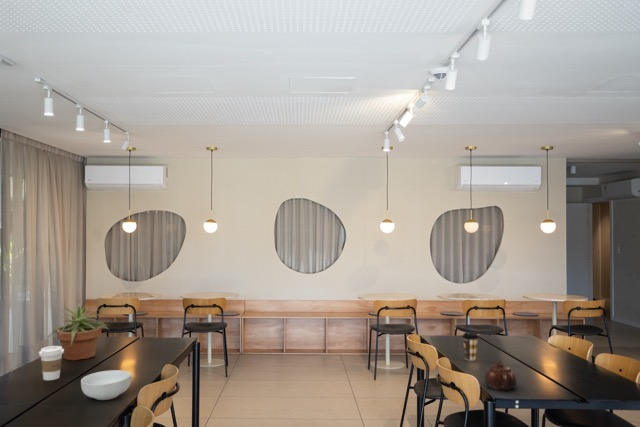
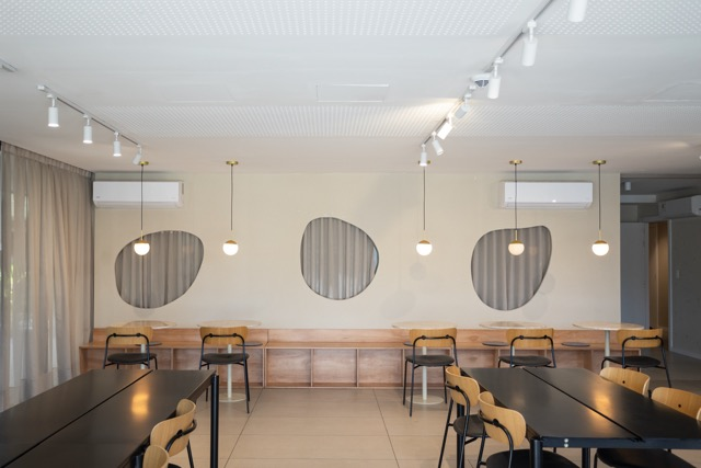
- cereal bowl [80,369,132,401]
- teapot [484,359,517,391]
- coffee cup [461,332,480,361]
- coffee cup [38,345,64,381]
- potted plant [47,304,111,361]
